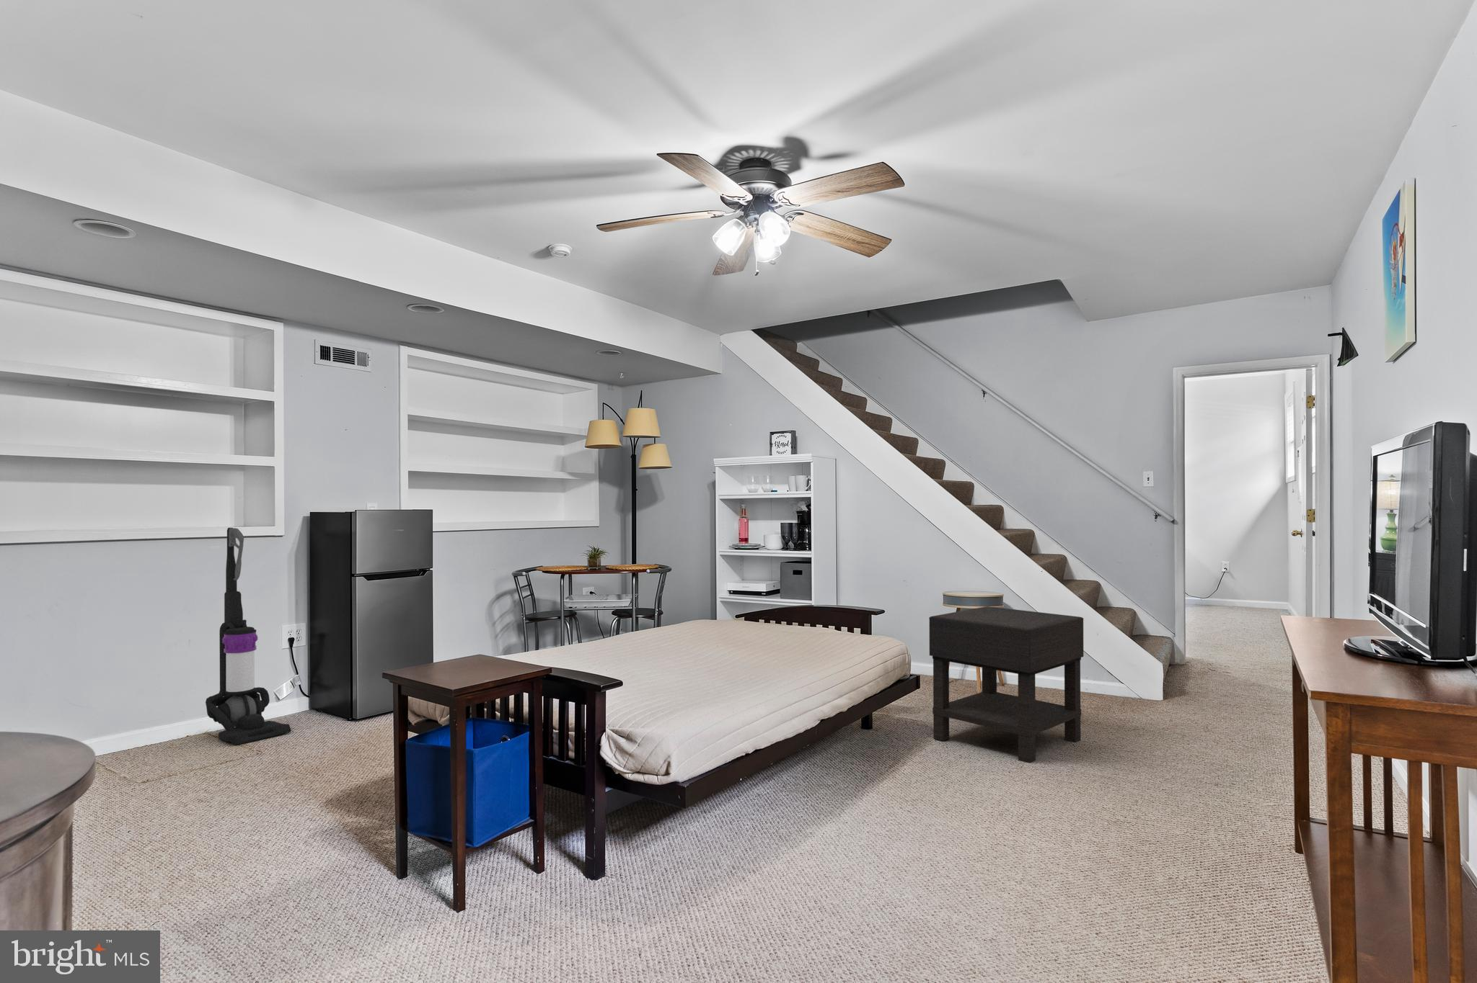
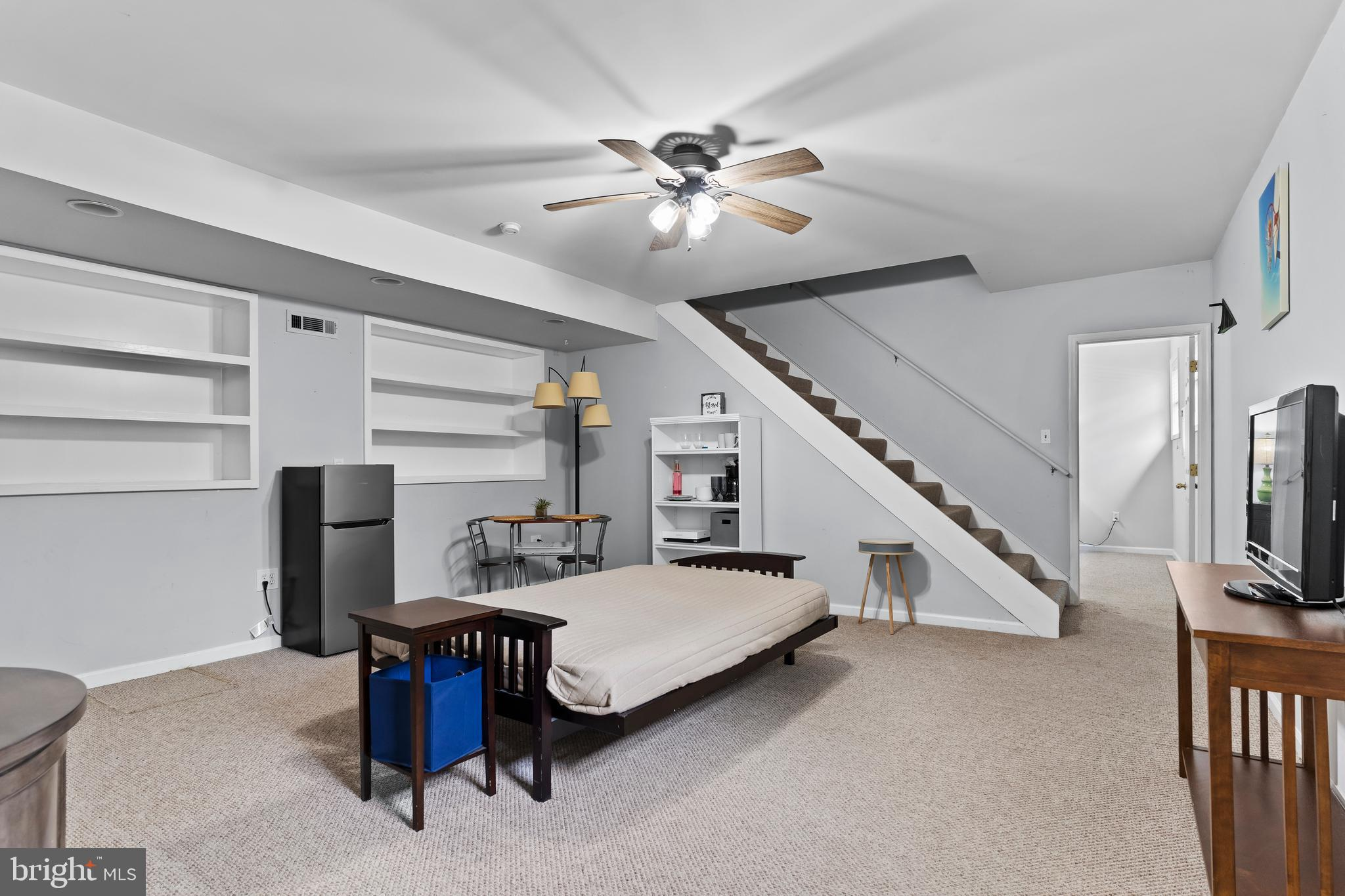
- nightstand [928,606,1084,764]
- vacuum cleaner [205,527,292,746]
